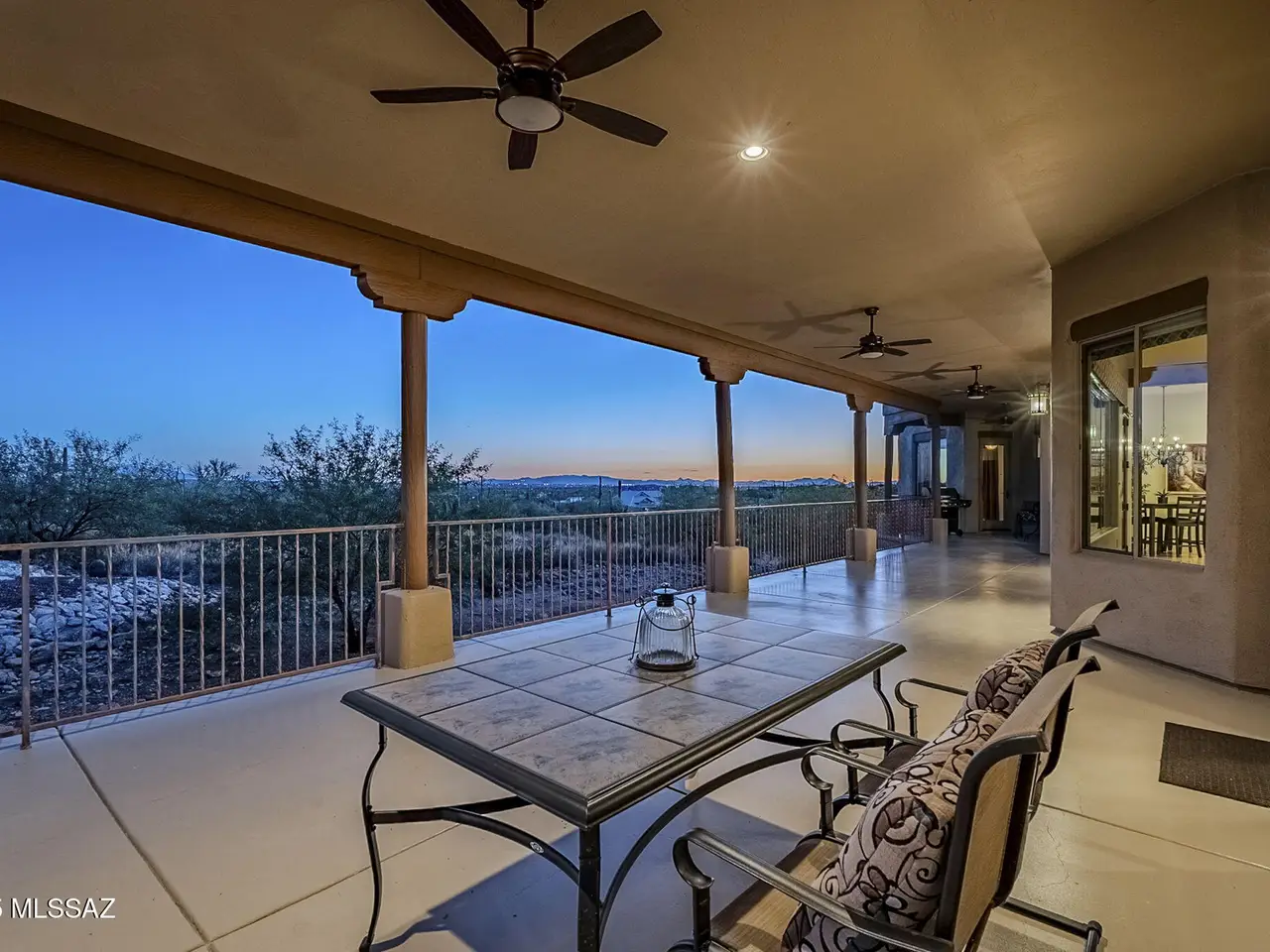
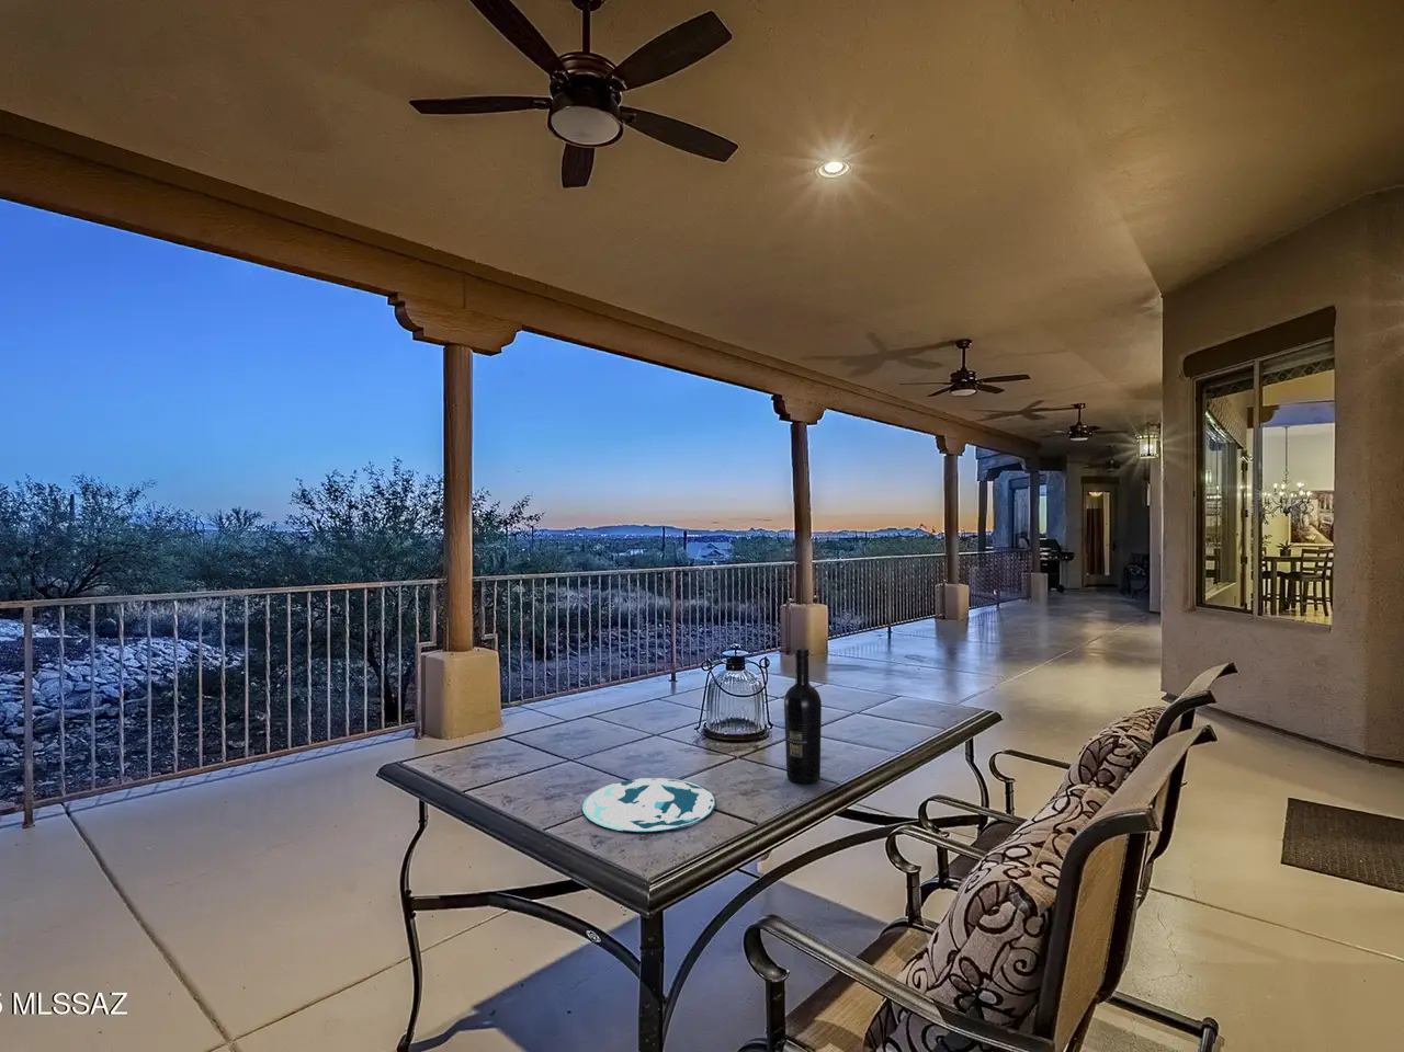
+ wine bottle [783,646,823,785]
+ plate [581,777,717,833]
